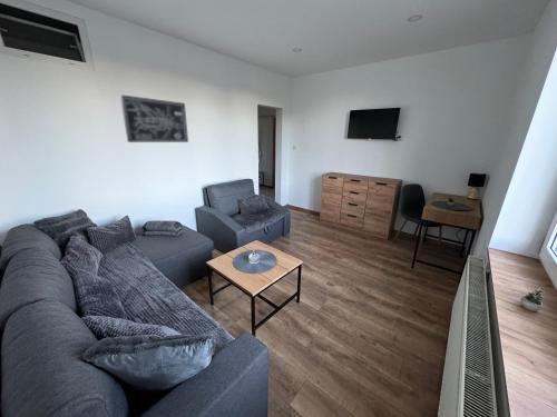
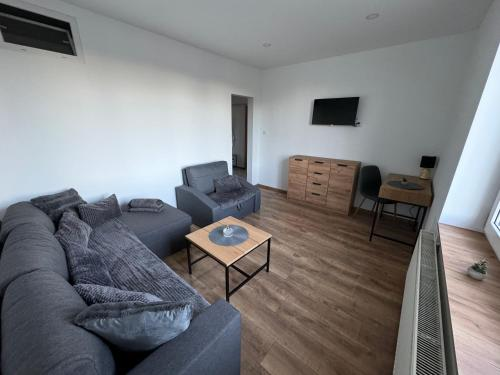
- wall art [119,93,189,143]
